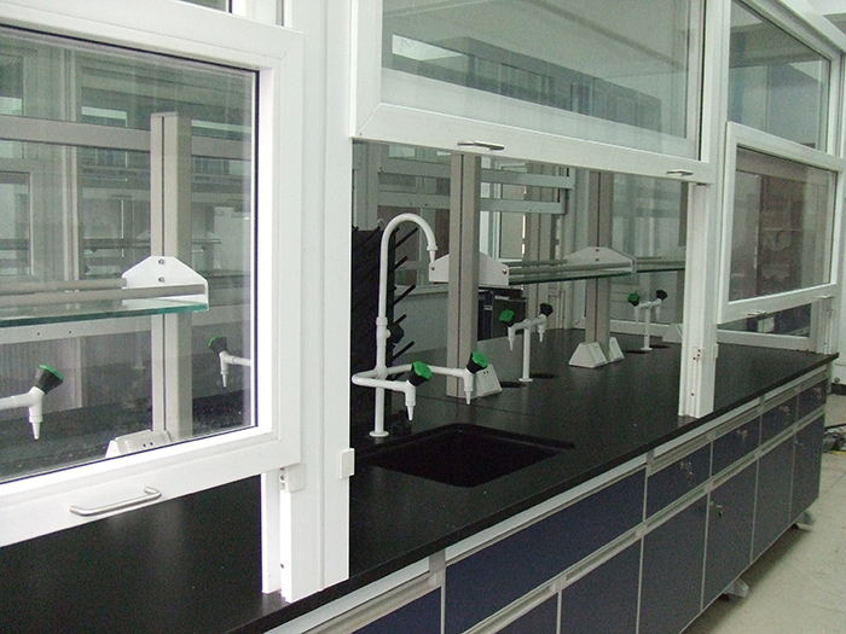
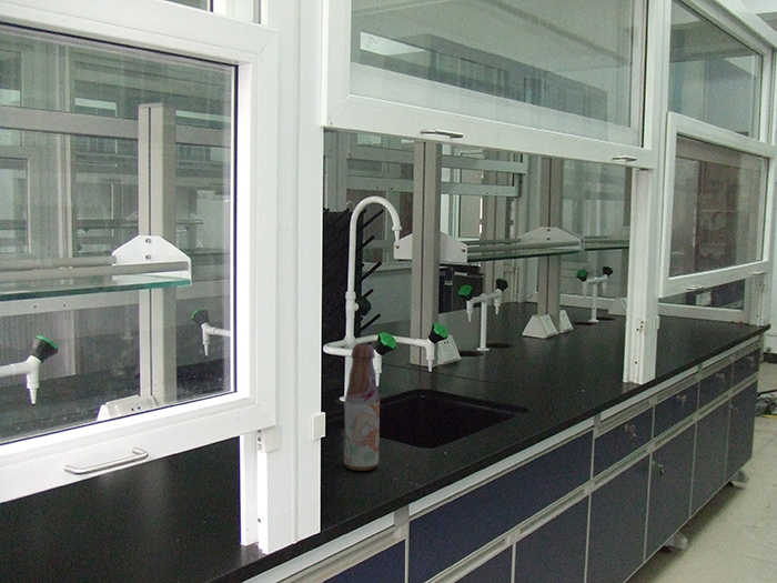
+ bottle [343,343,381,472]
